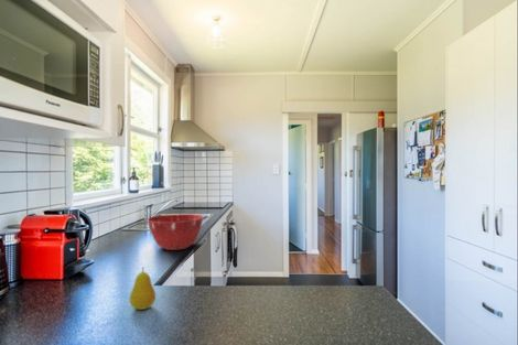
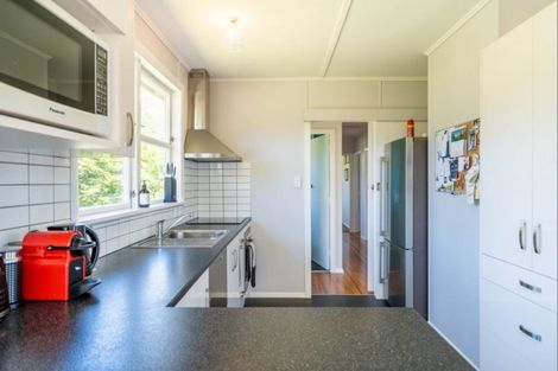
- mixing bowl [145,213,205,251]
- fruit [128,266,157,311]
